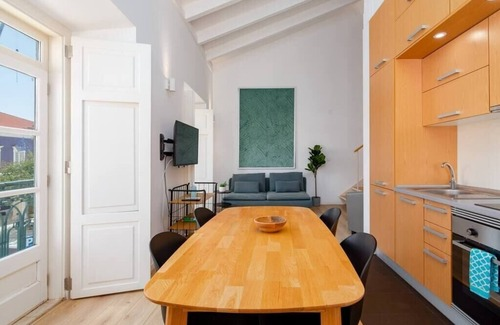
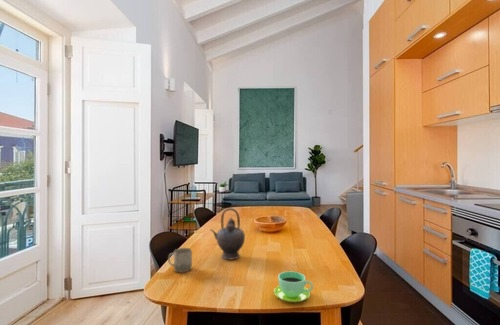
+ teapot [209,207,246,260]
+ cup [273,270,314,303]
+ cup [167,247,193,273]
